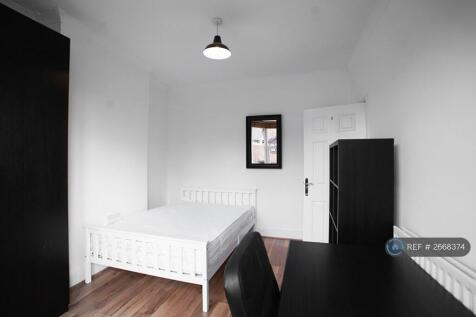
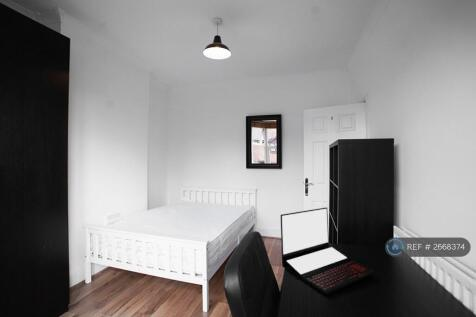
+ laptop [280,206,376,296]
